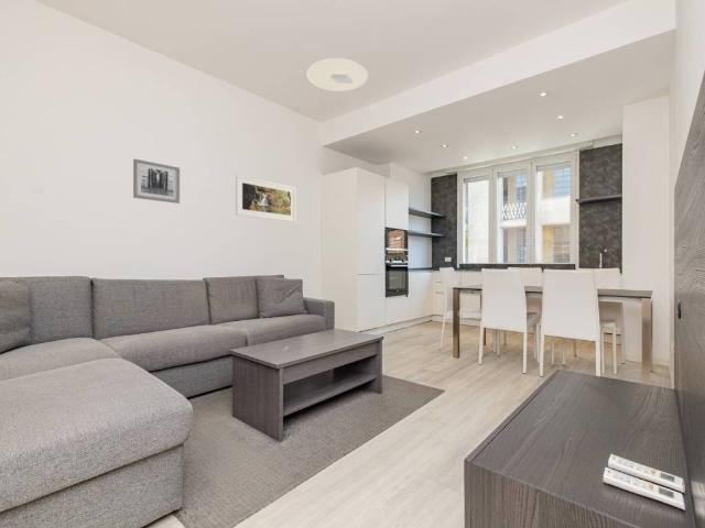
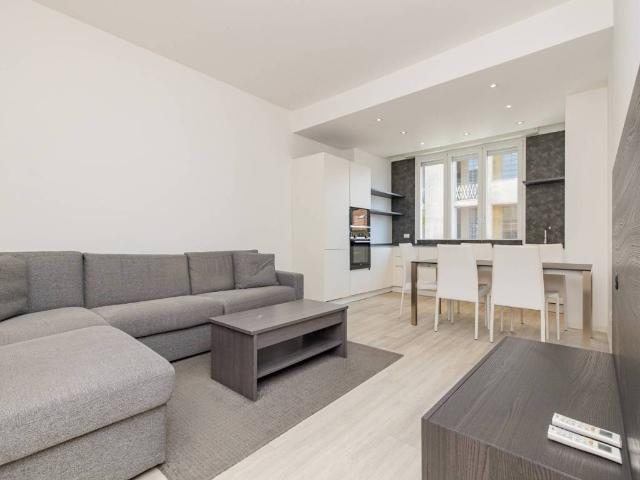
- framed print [235,174,296,223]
- ceiling light [306,57,369,92]
- wall art [132,158,181,205]
